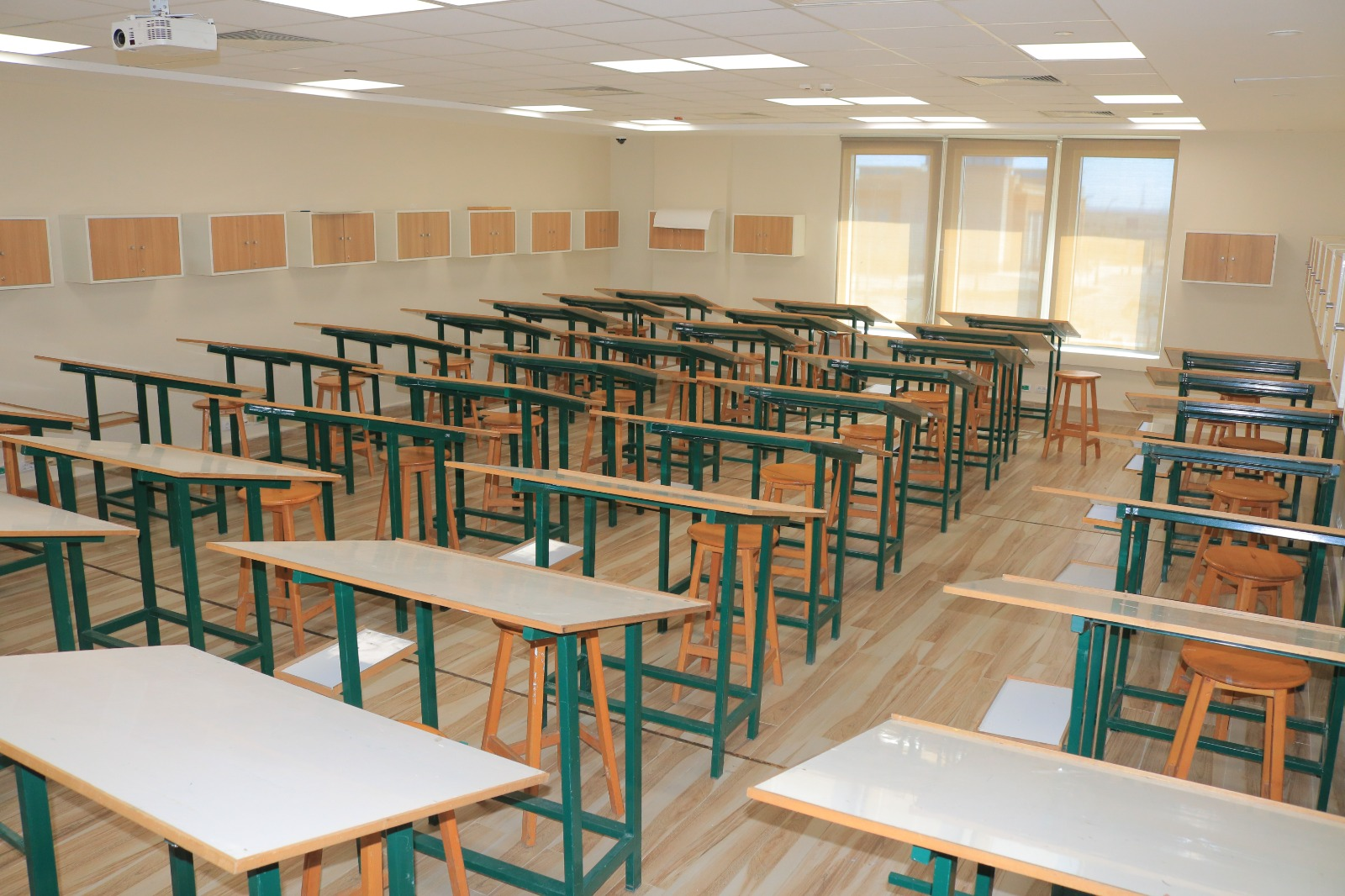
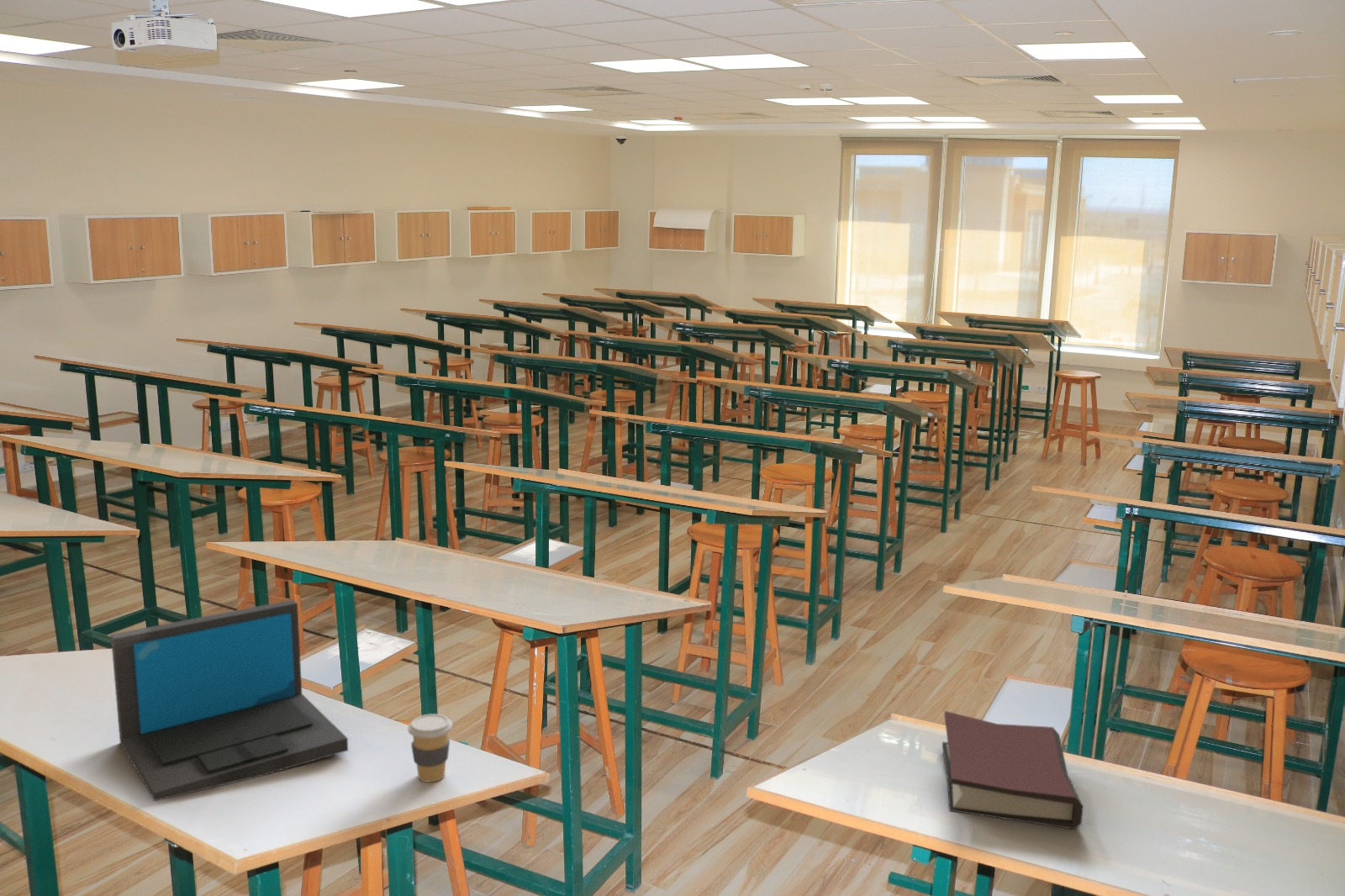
+ coffee cup [407,713,453,783]
+ laptop [110,598,349,802]
+ hardback book [942,710,1084,830]
